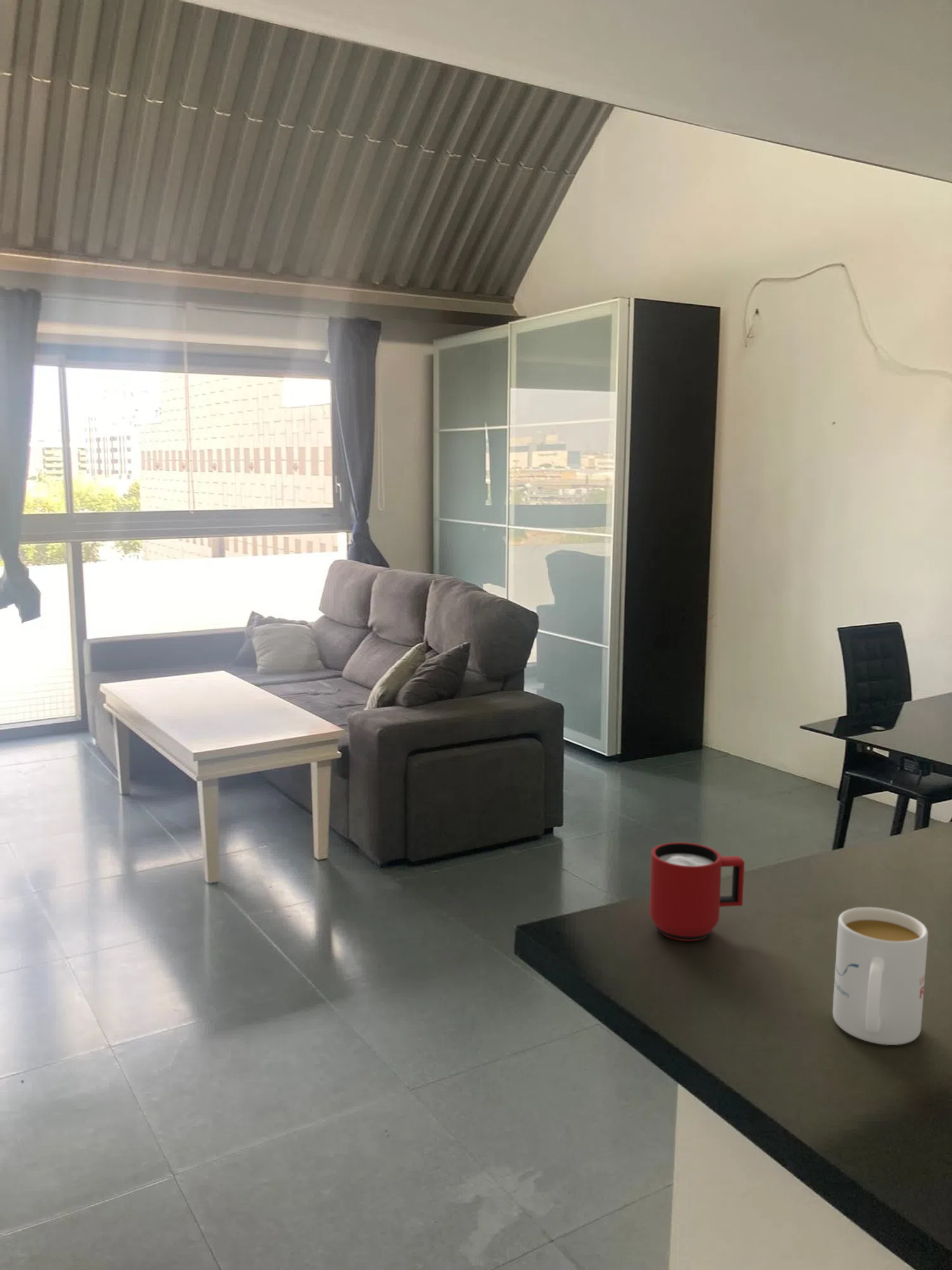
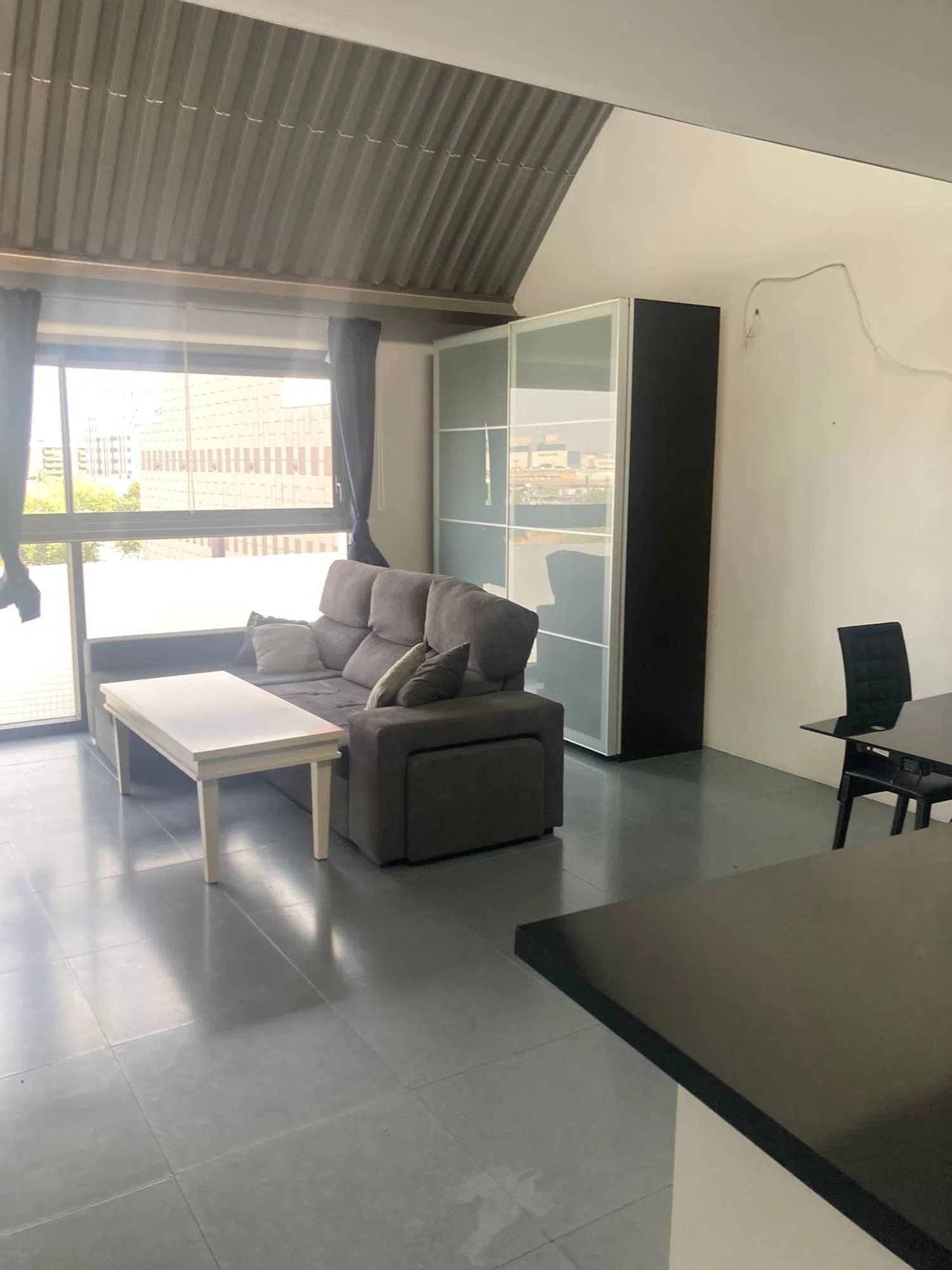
- mug [649,842,745,942]
- mug [832,907,929,1046]
